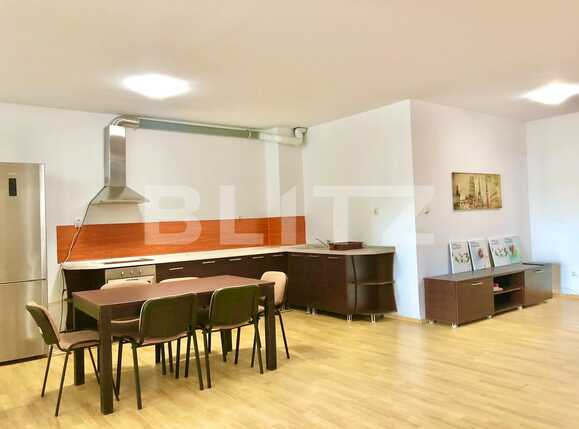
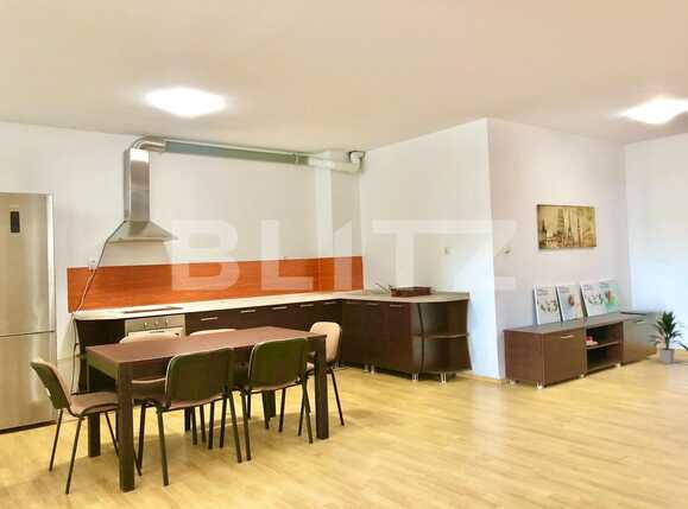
+ indoor plant [648,310,688,365]
